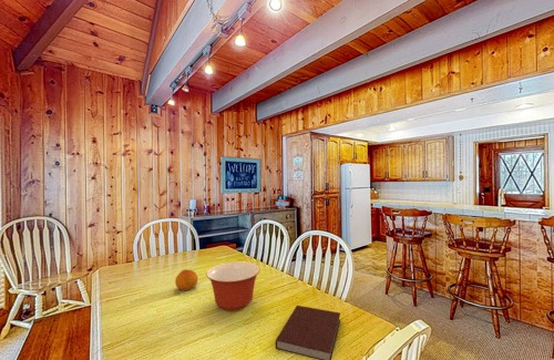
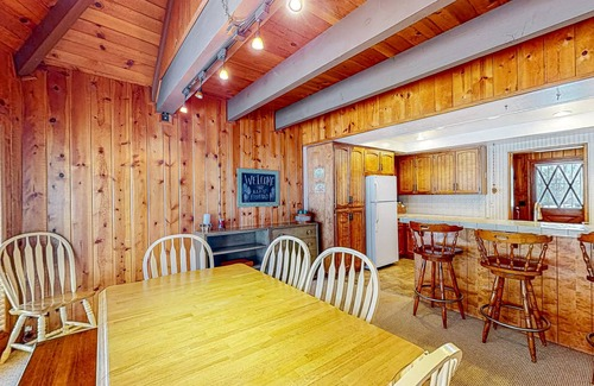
- fruit [174,269,198,291]
- notebook [274,305,341,360]
- mixing bowl [205,260,261,312]
